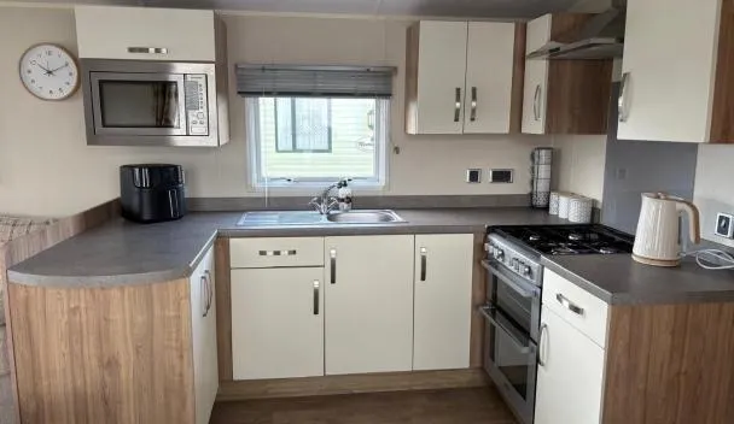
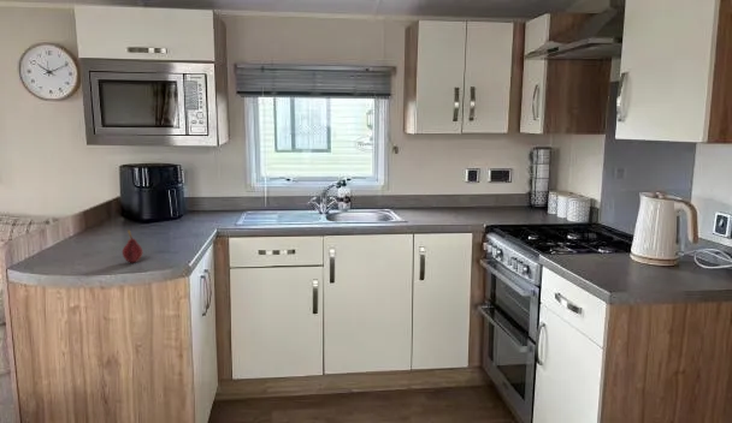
+ fruit [122,230,143,263]
